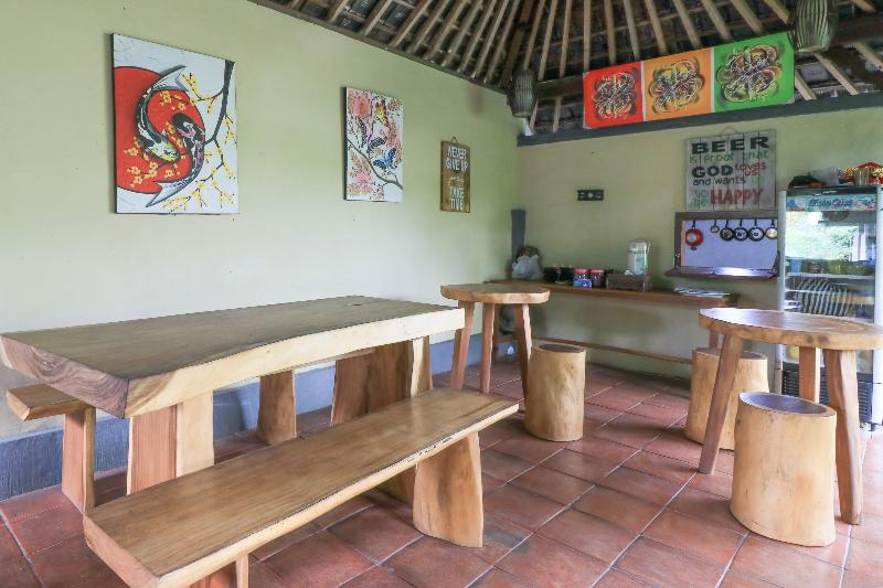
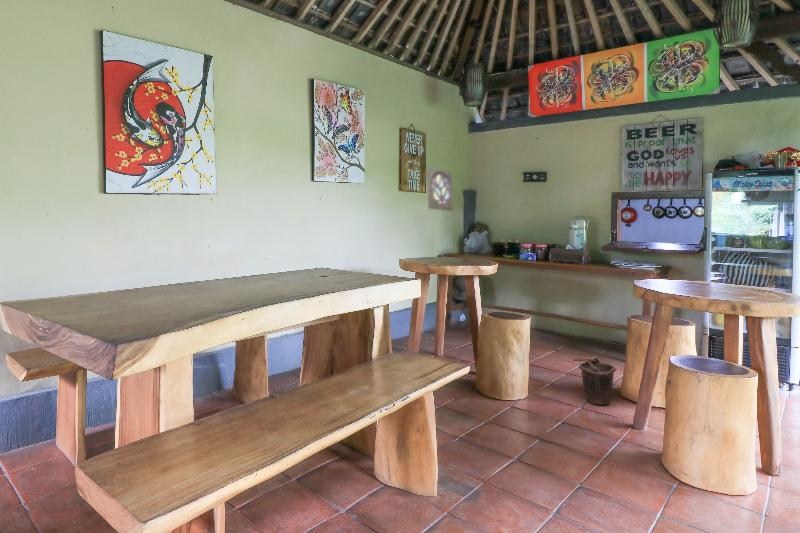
+ wall ornament [426,166,455,212]
+ bucket [571,357,617,406]
